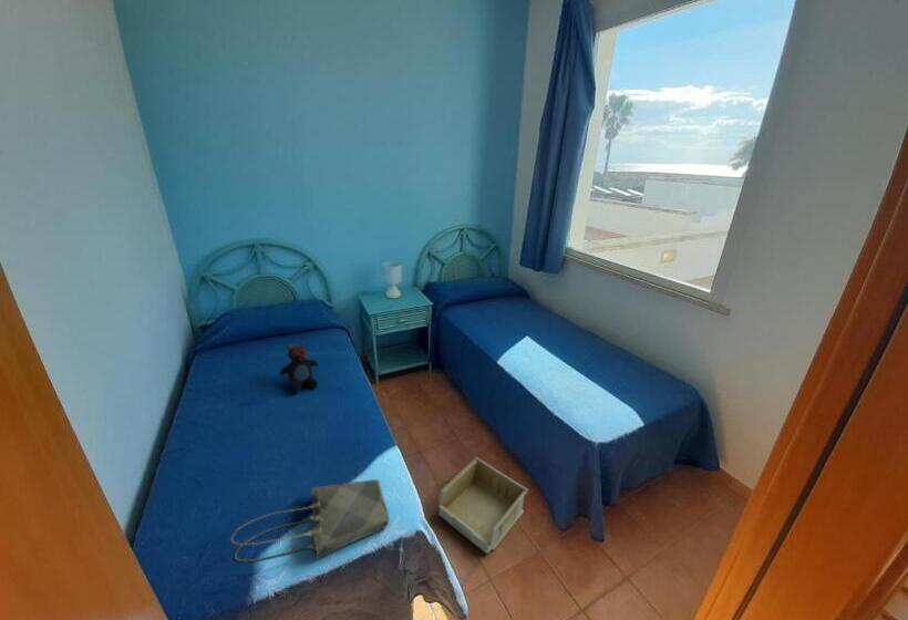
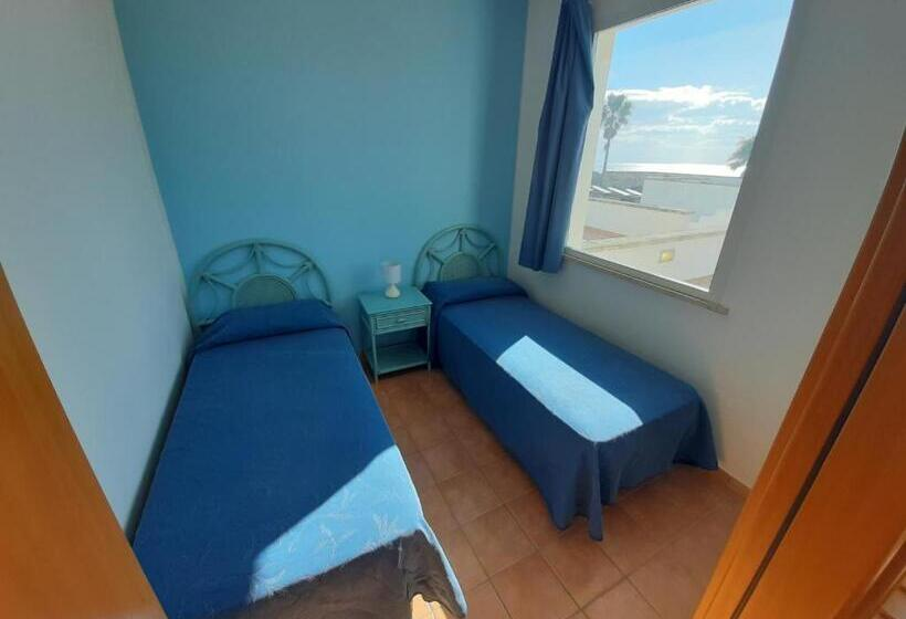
- storage bin [437,456,529,555]
- tote bag [230,478,390,562]
- teddy bear [279,341,319,394]
